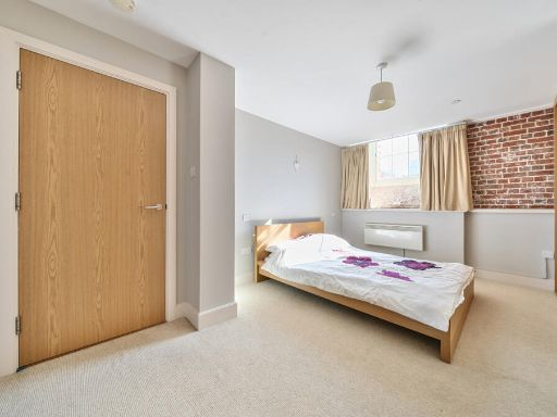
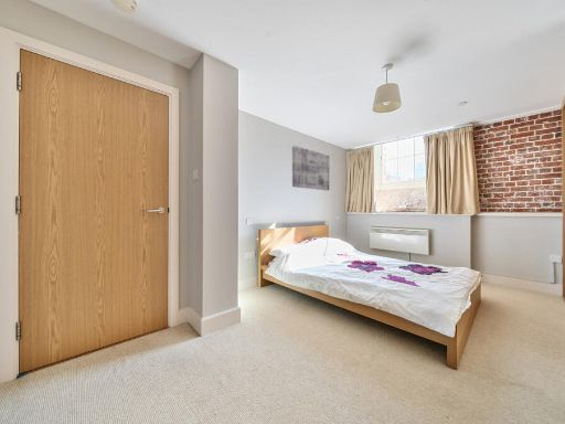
+ wall art [291,145,330,191]
